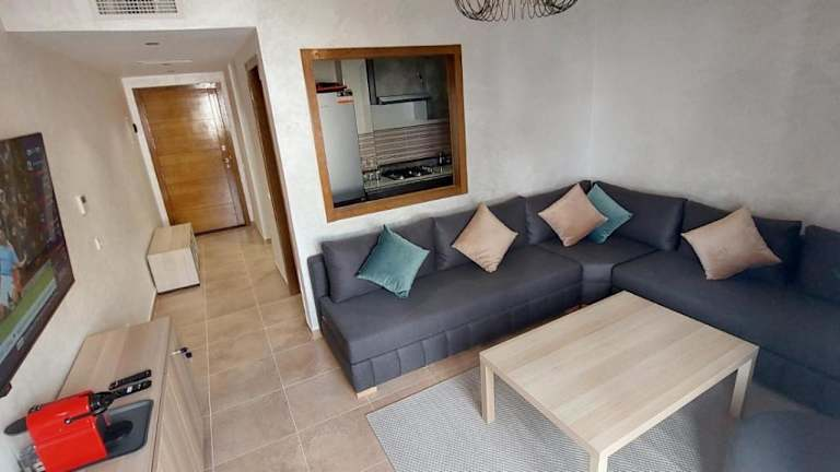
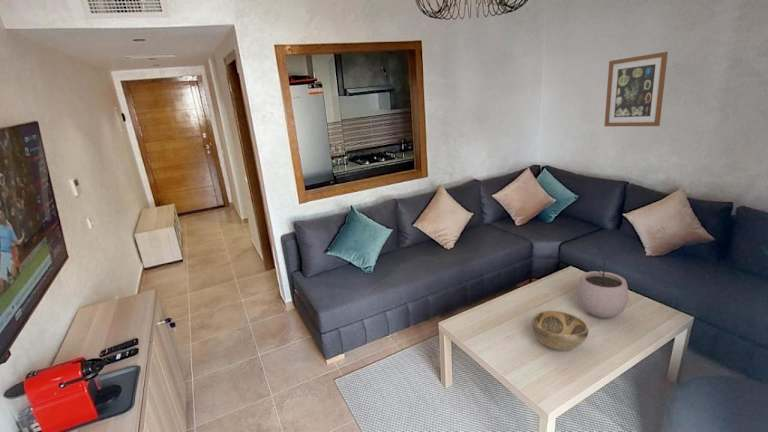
+ plant pot [576,261,630,319]
+ wall art [603,51,669,127]
+ decorative bowl [531,310,590,352]
